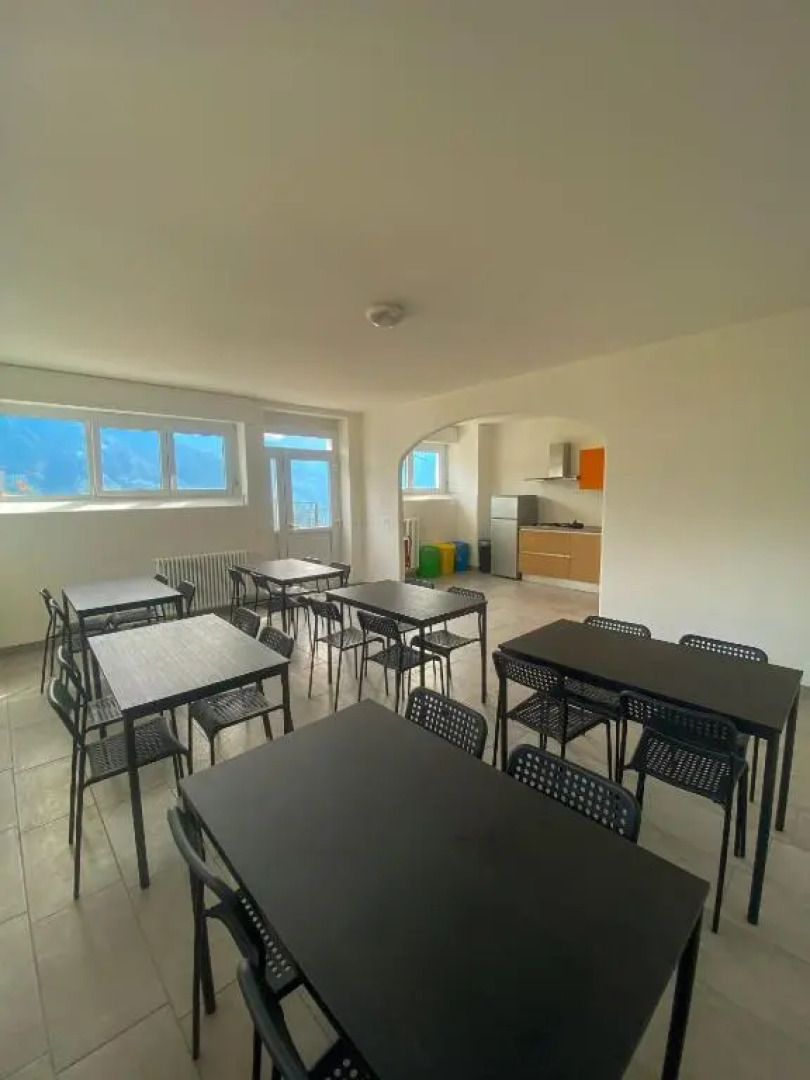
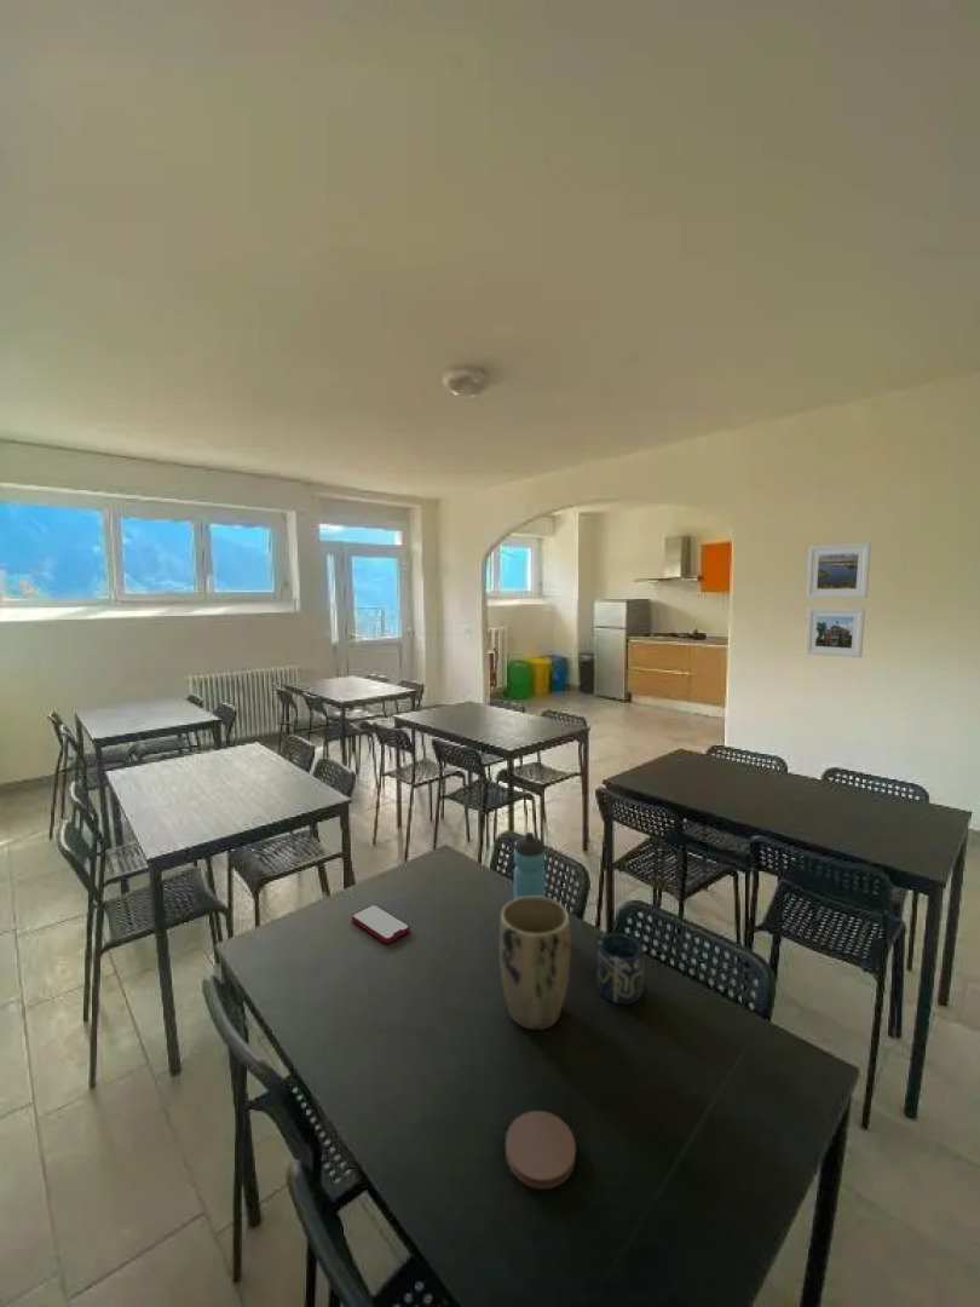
+ coaster [505,1110,577,1190]
+ cup [595,932,645,1006]
+ water bottle [513,831,547,900]
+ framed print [805,606,866,658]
+ smartphone [351,904,411,944]
+ plant pot [498,897,571,1031]
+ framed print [806,541,872,599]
